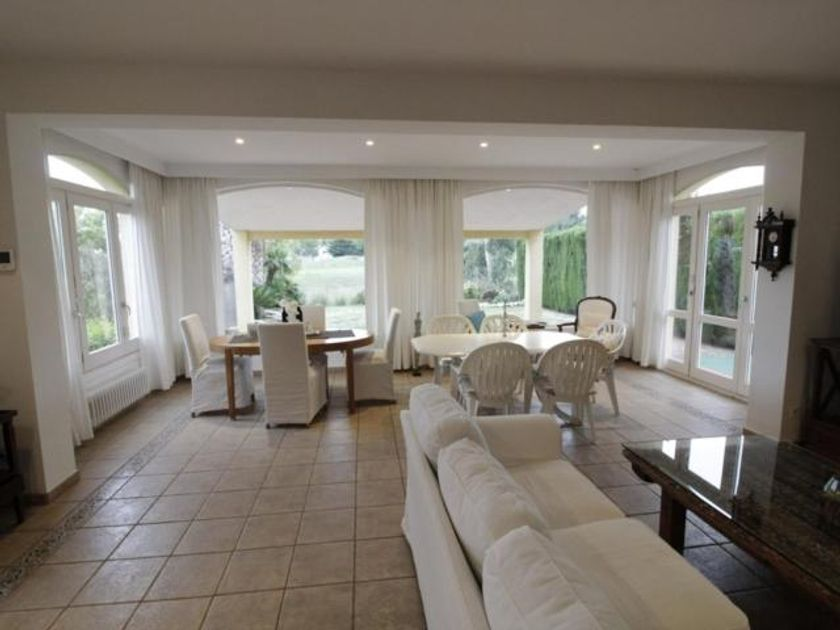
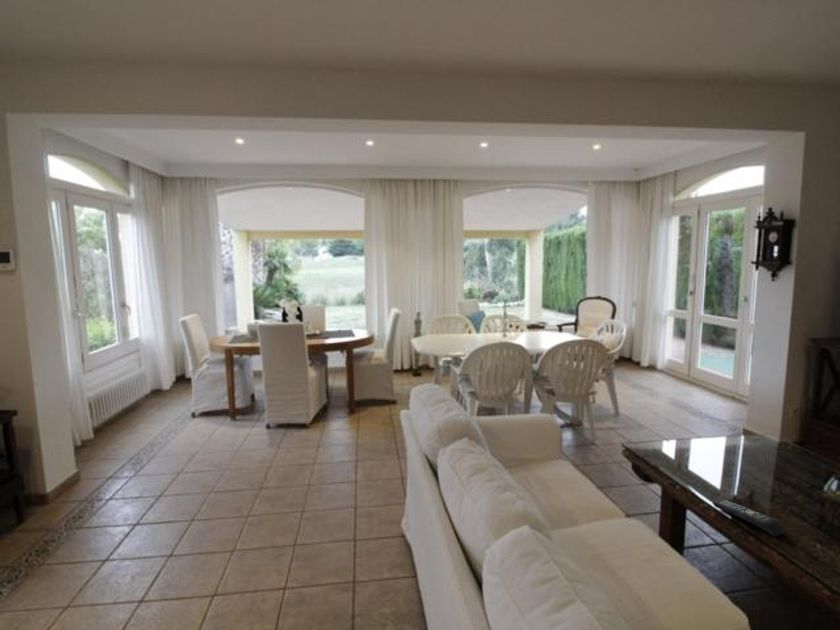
+ remote control [712,498,785,537]
